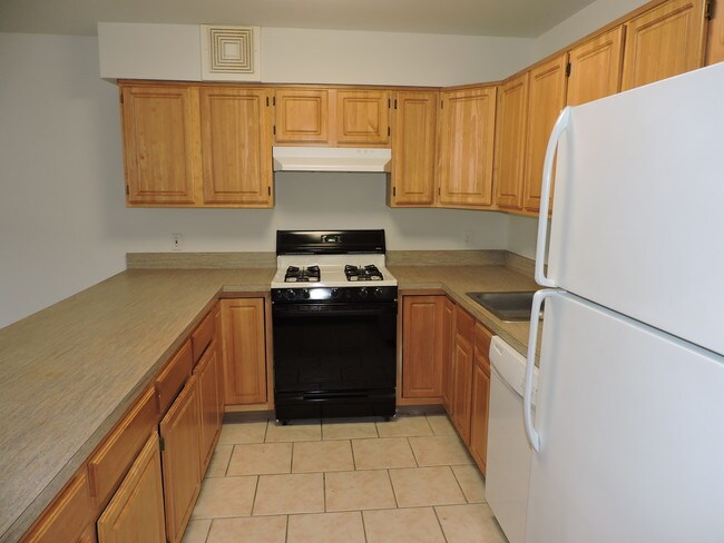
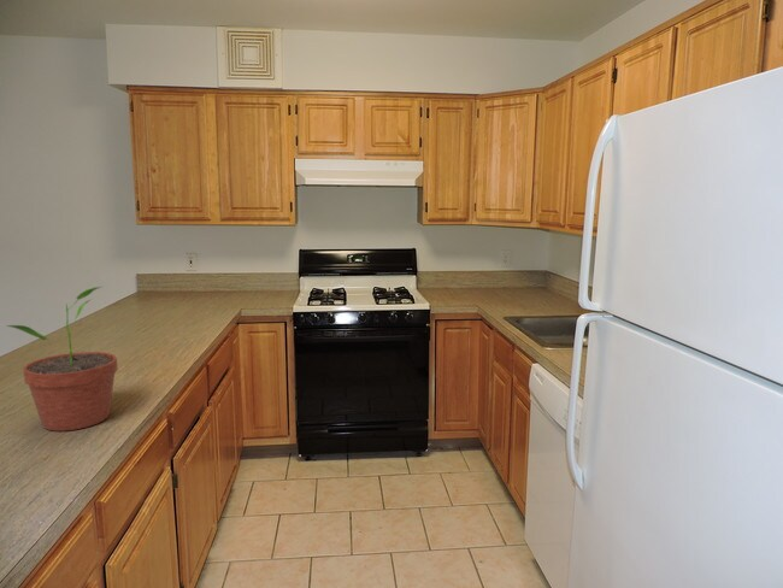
+ potted plant [5,286,119,431]
